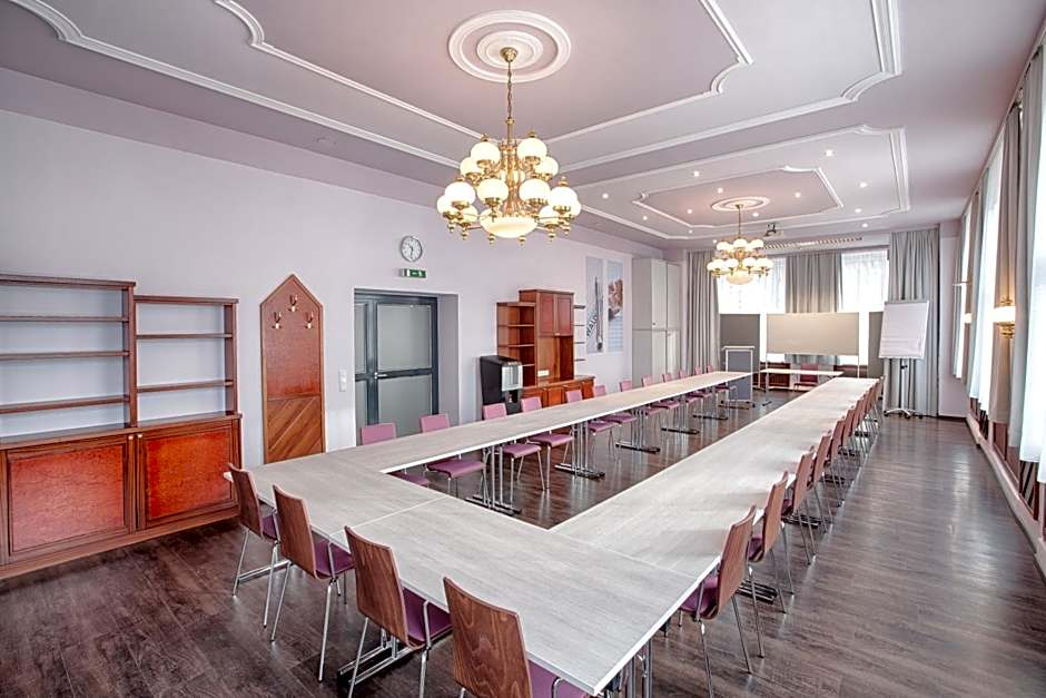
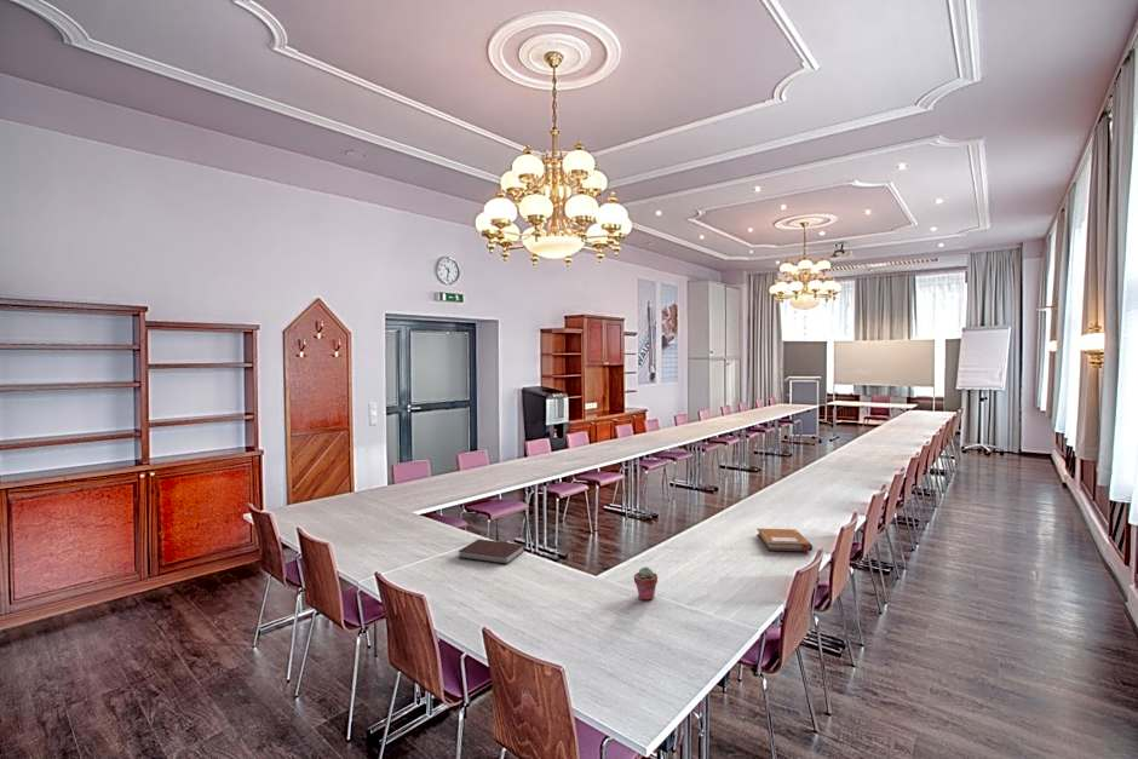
+ potted succulent [633,565,659,602]
+ notebook [458,537,527,565]
+ notebook [755,528,814,552]
